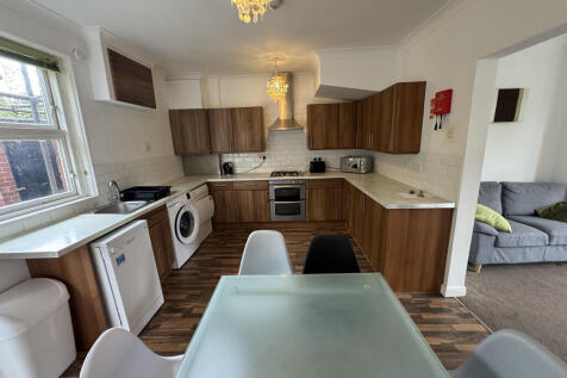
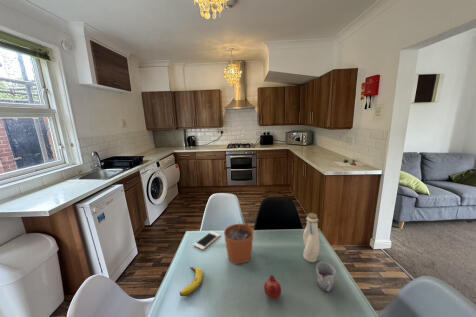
+ banana [179,266,204,297]
+ water bottle [302,212,320,263]
+ plant pot [223,221,254,265]
+ cell phone [193,230,221,251]
+ fruit [263,274,282,300]
+ cup [315,261,337,293]
